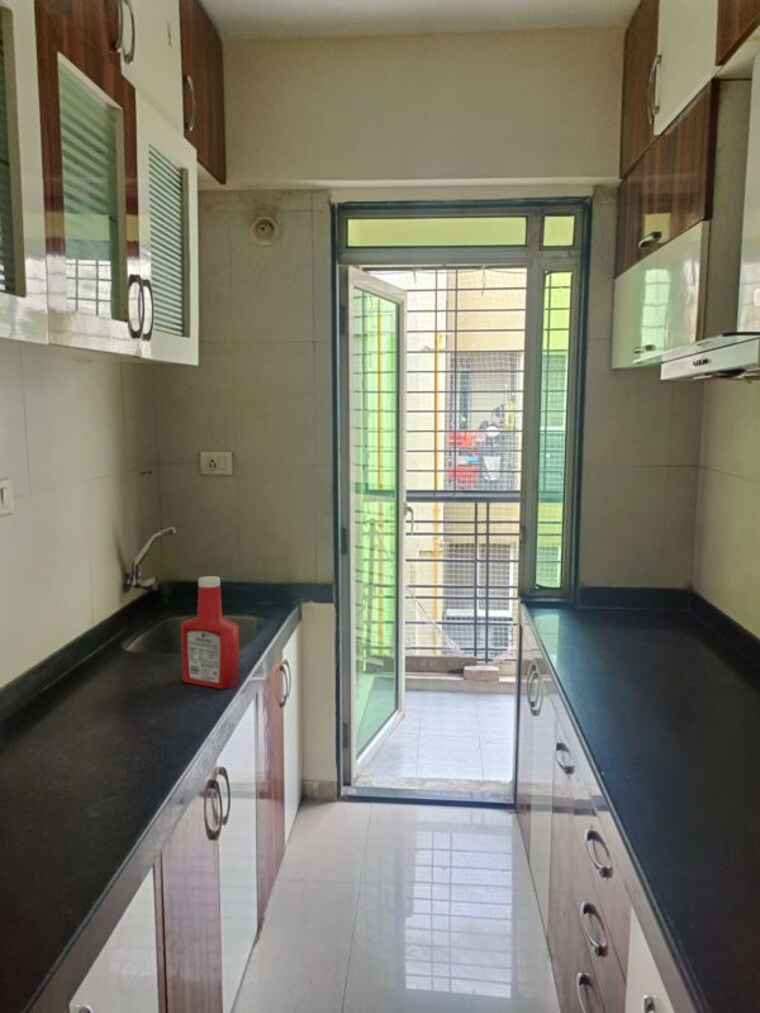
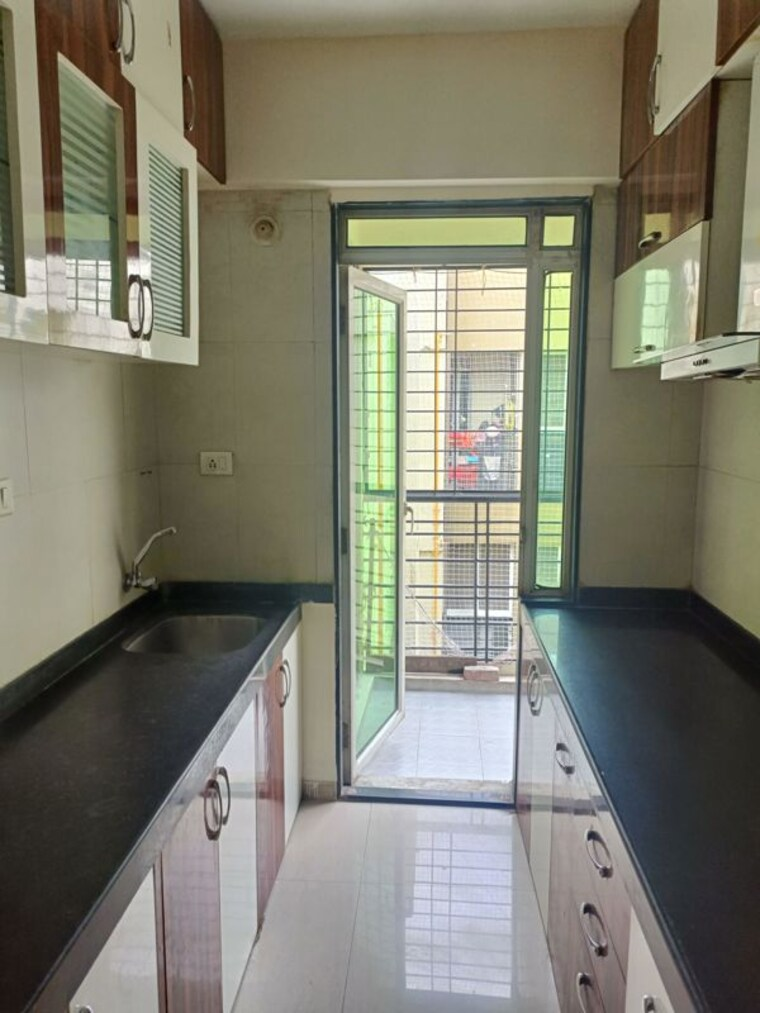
- soap bottle [180,575,240,690]
